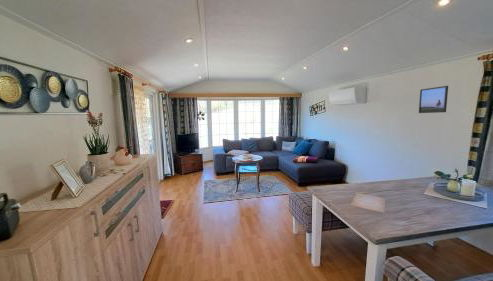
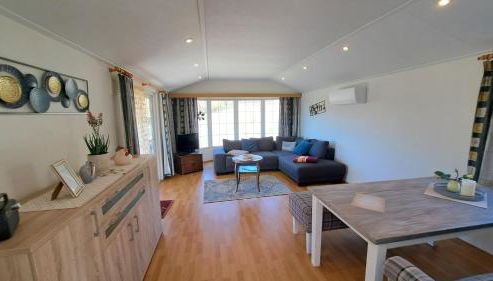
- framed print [418,85,449,114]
